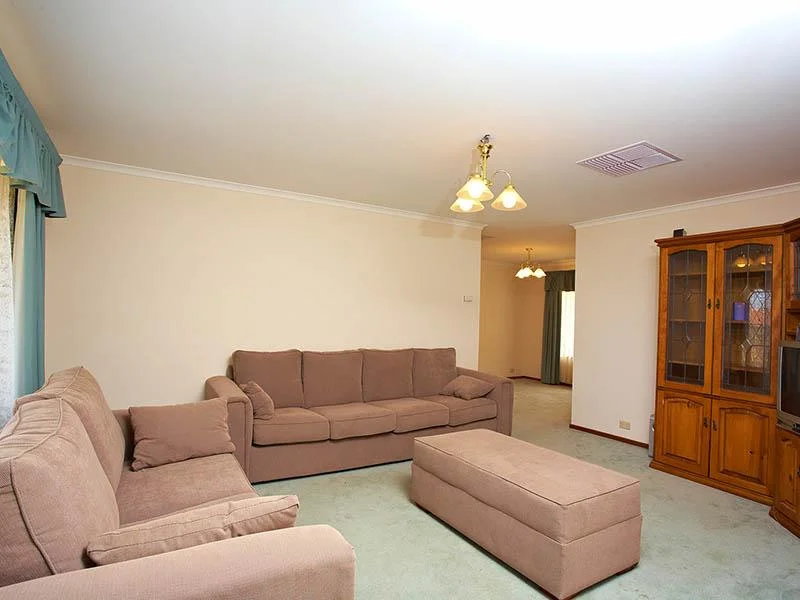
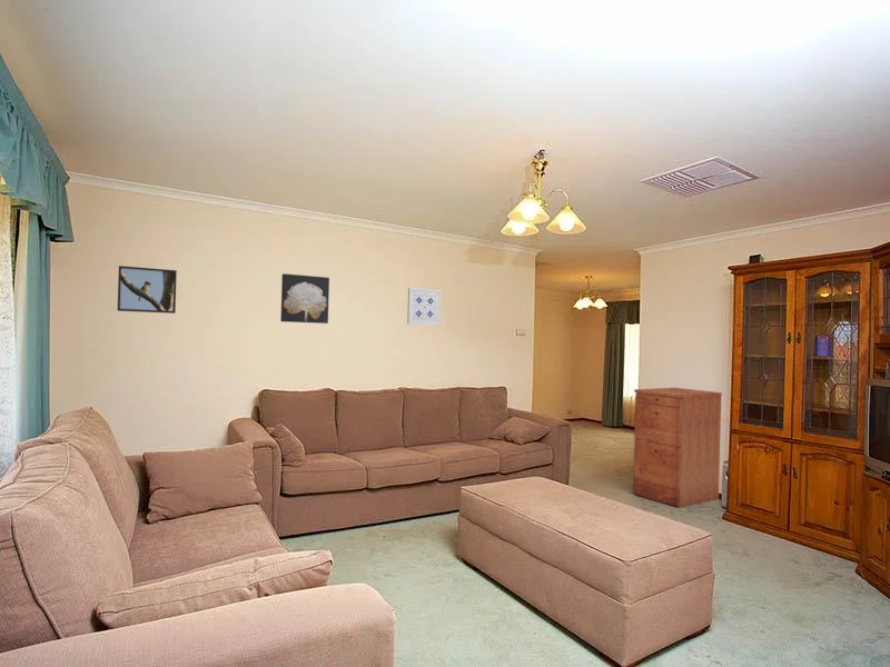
+ wall art [279,272,330,325]
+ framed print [117,265,178,315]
+ wall art [406,287,442,327]
+ filing cabinet [632,387,723,509]
